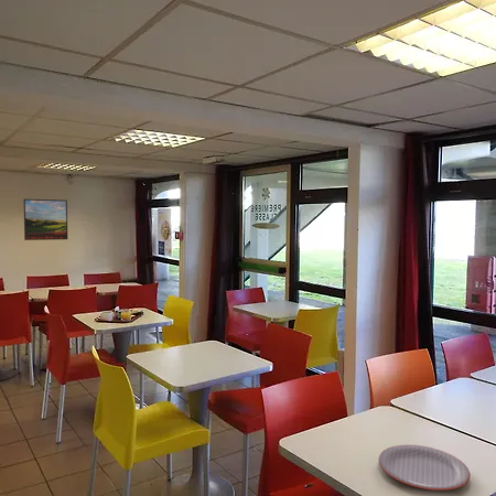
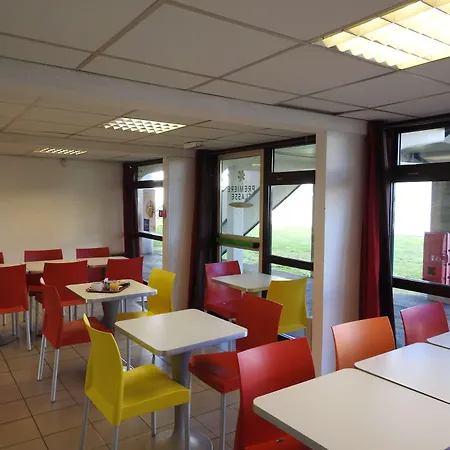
- plate [378,444,471,492]
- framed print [23,198,68,241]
